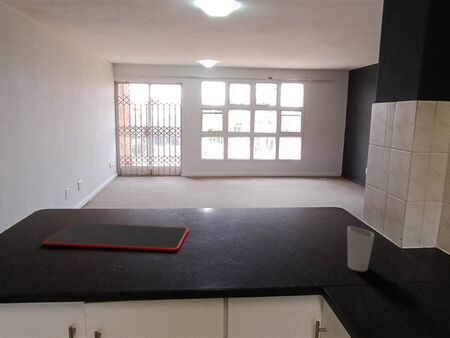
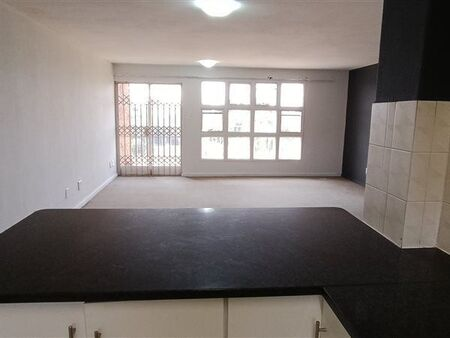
- cutting board [42,222,189,252]
- cup [347,225,375,272]
